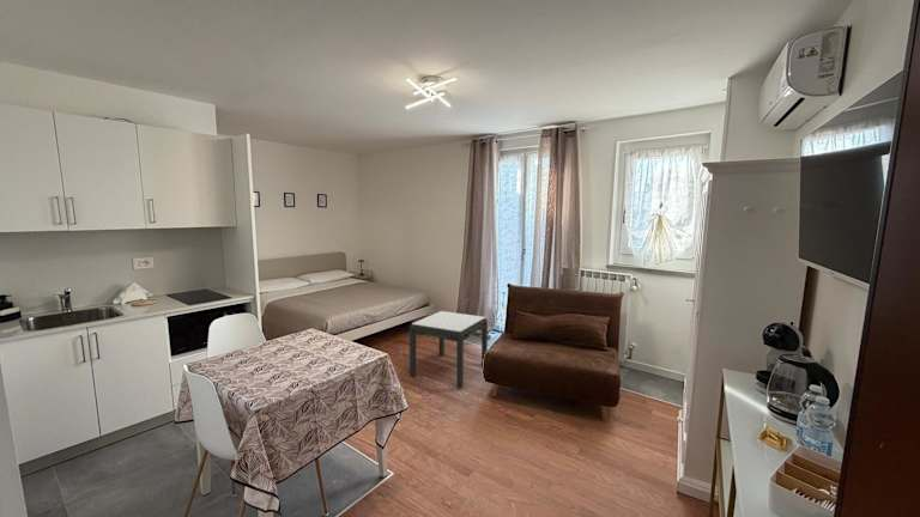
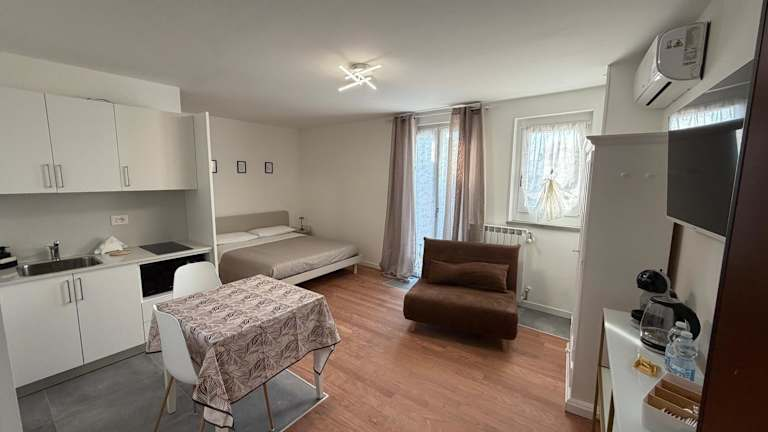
- side table [408,310,489,389]
